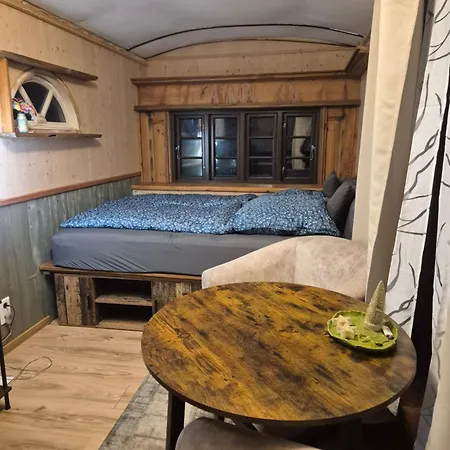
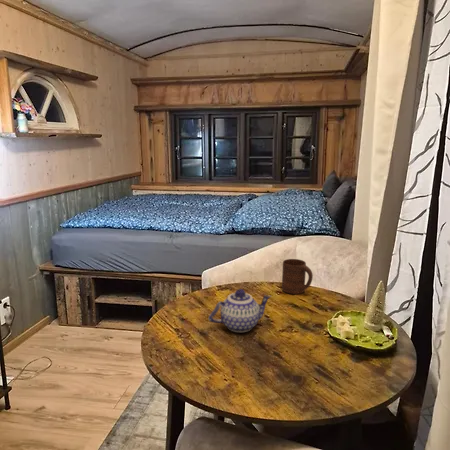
+ teapot [208,288,272,333]
+ cup [281,258,314,295]
